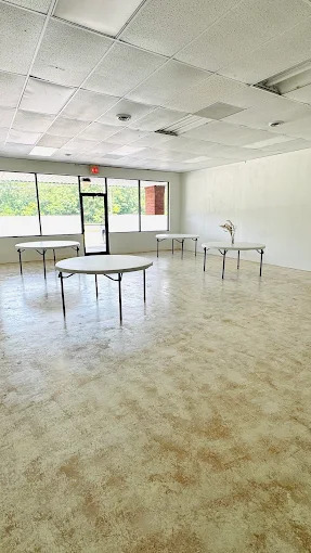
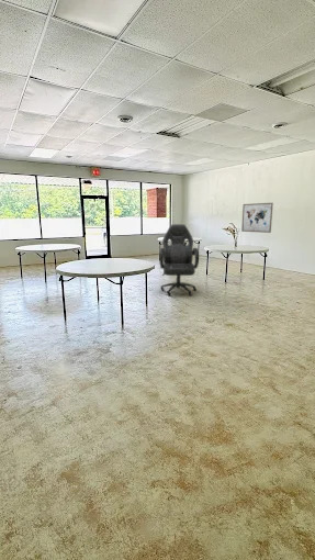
+ wall art [240,202,274,234]
+ chair [158,223,200,296]
